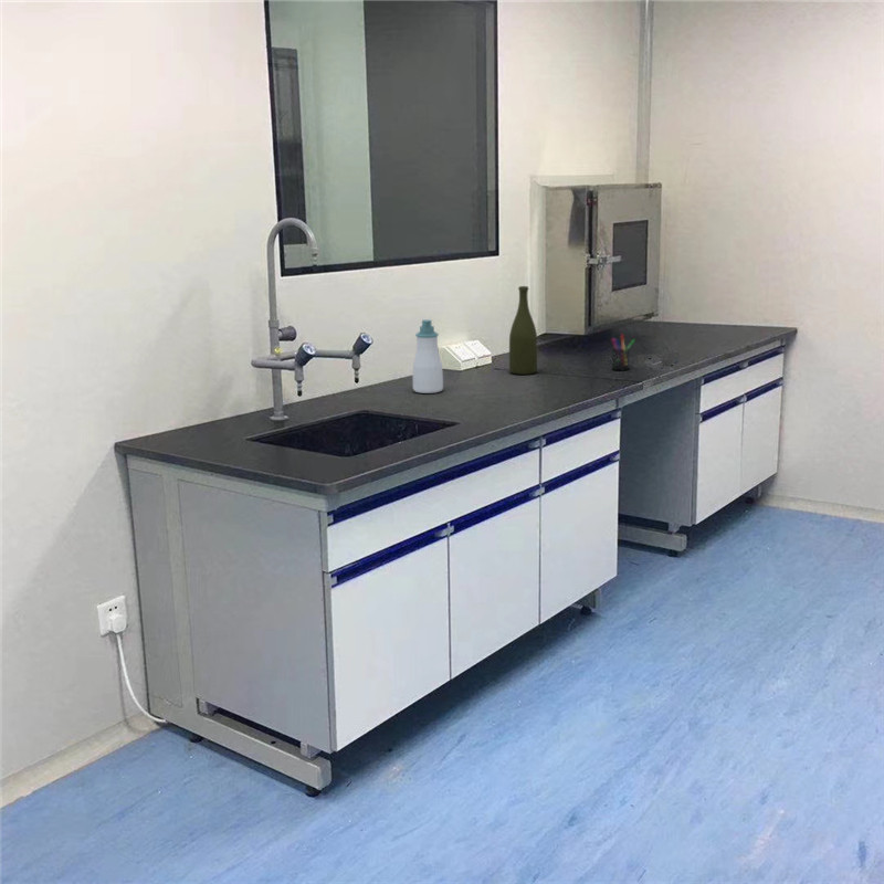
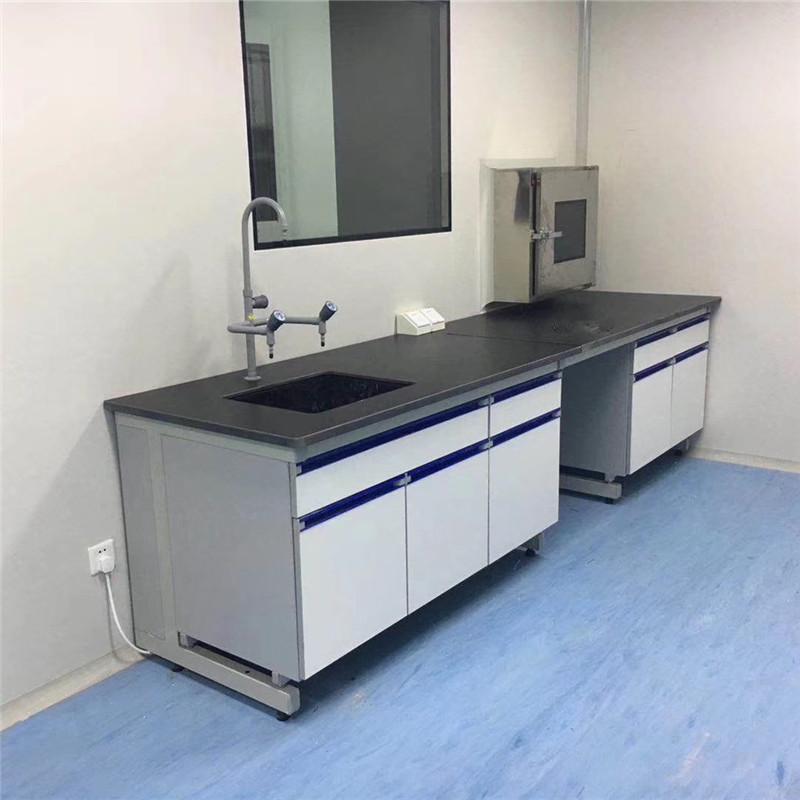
- soap bottle [412,318,444,394]
- bottle [508,285,538,376]
- pen holder [610,334,635,371]
